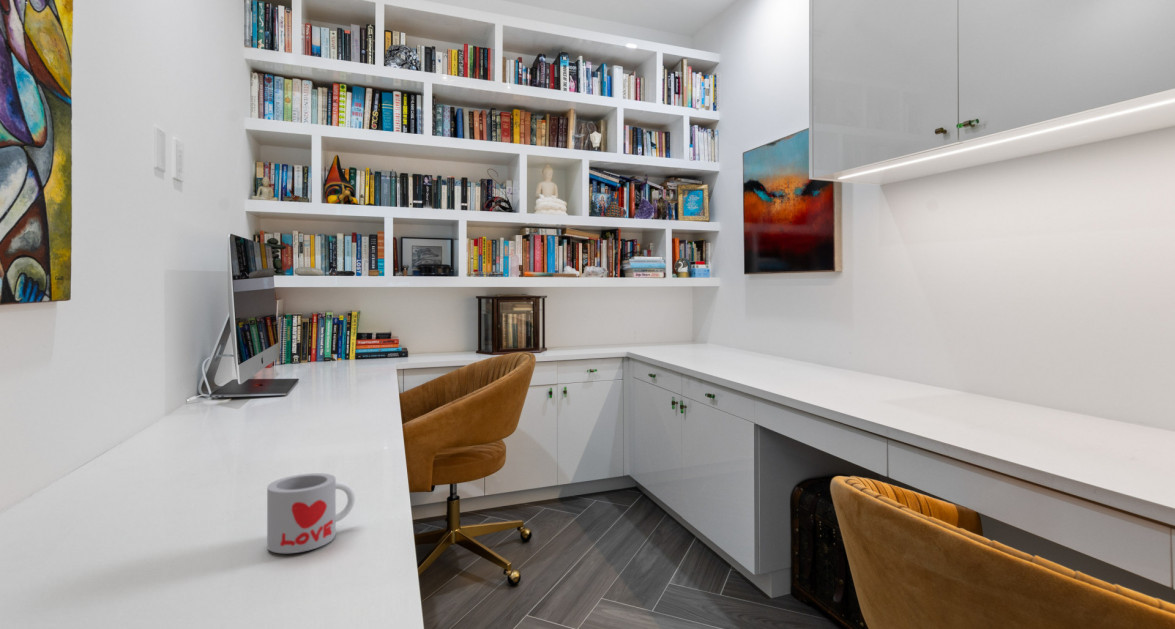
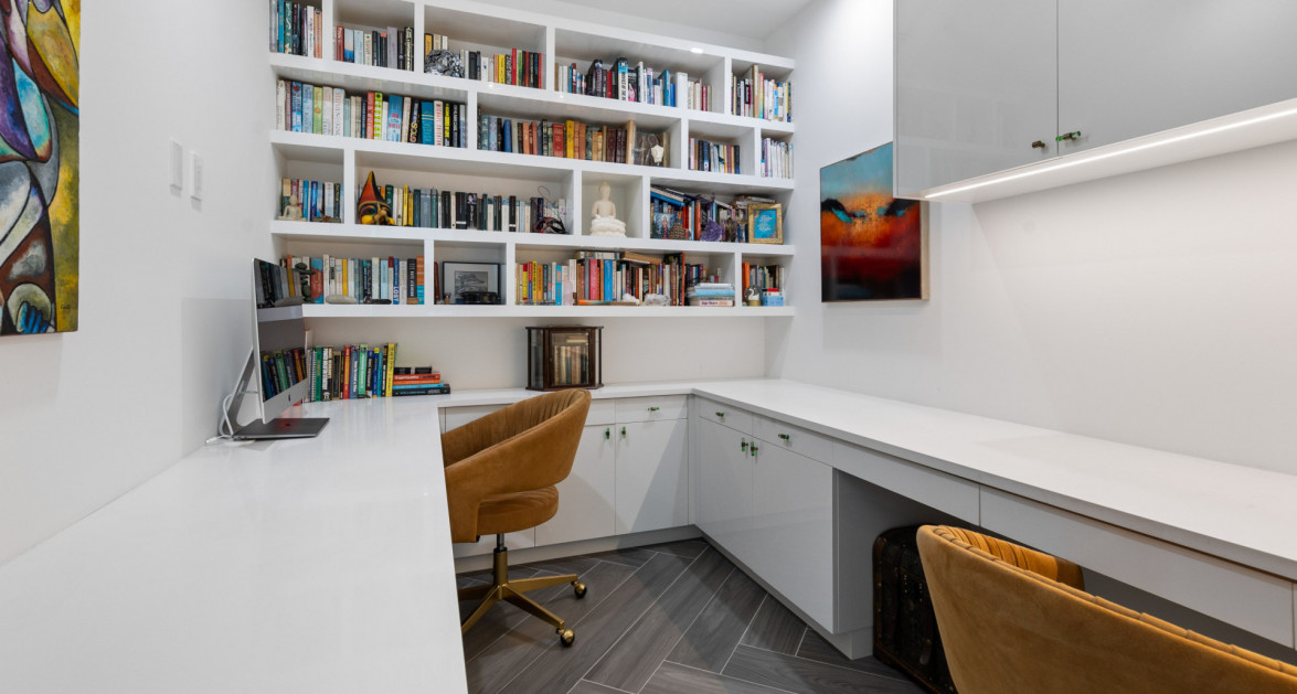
- mug [266,472,356,554]
